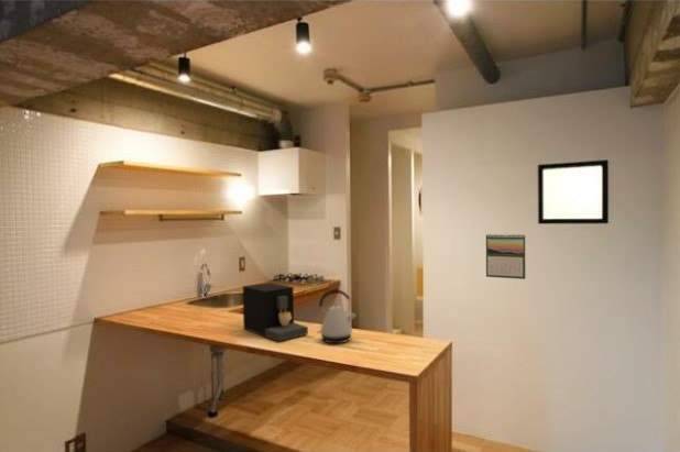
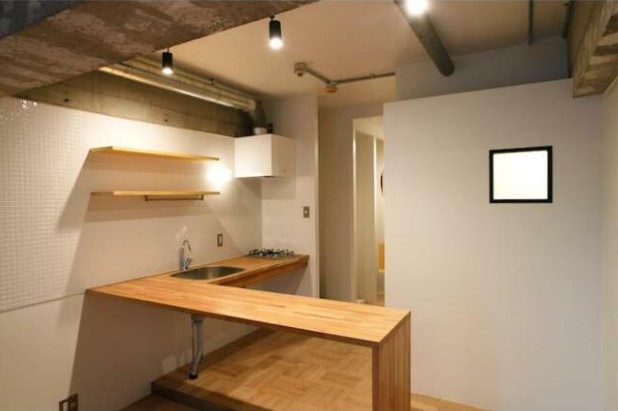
- calendar [485,232,526,280]
- kettle [317,288,358,344]
- coffee maker [242,282,309,342]
